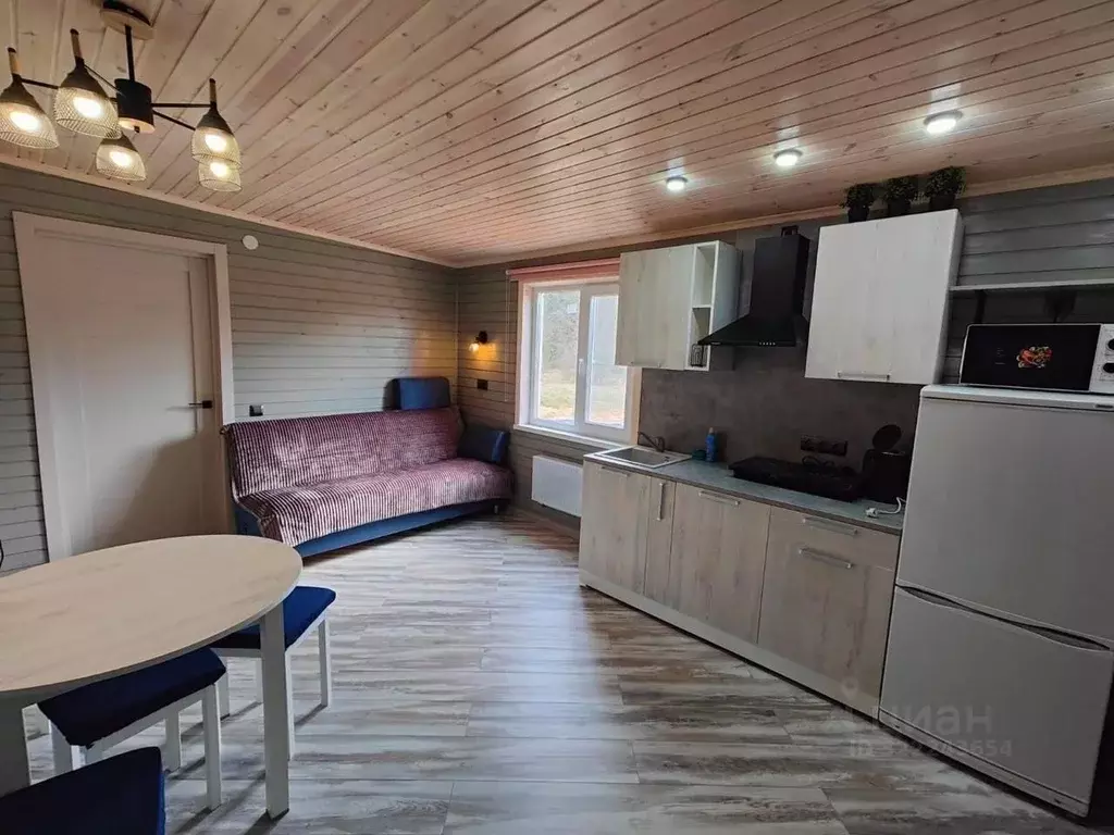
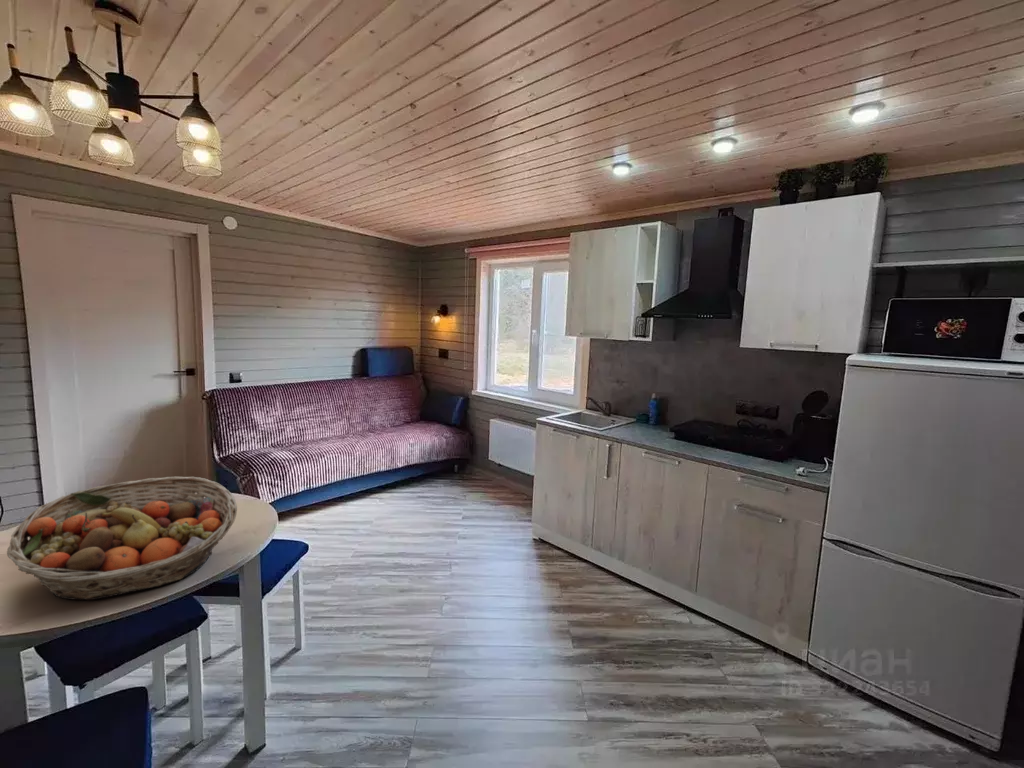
+ fruit basket [6,476,238,601]
